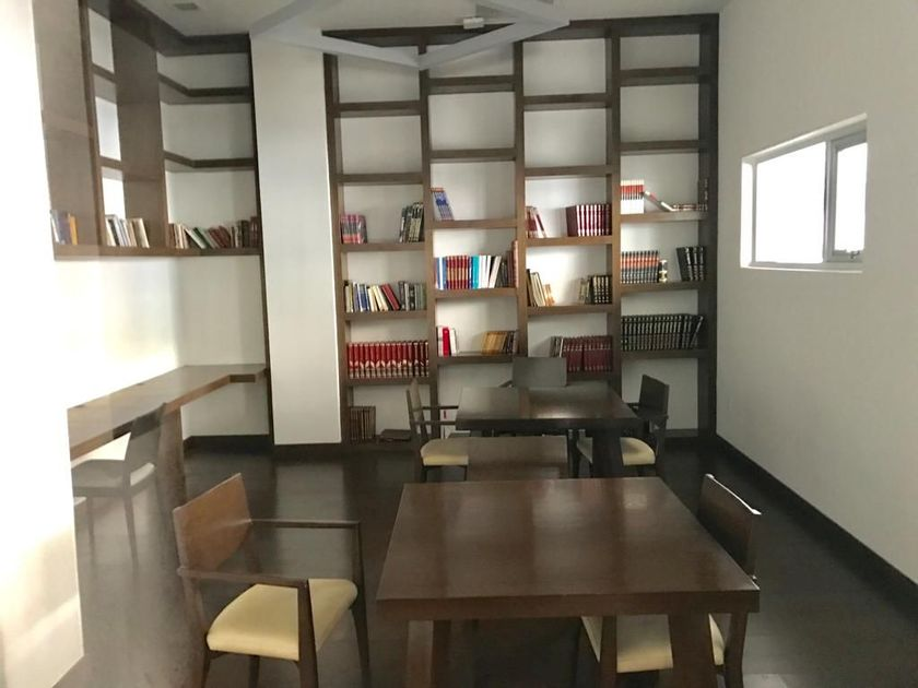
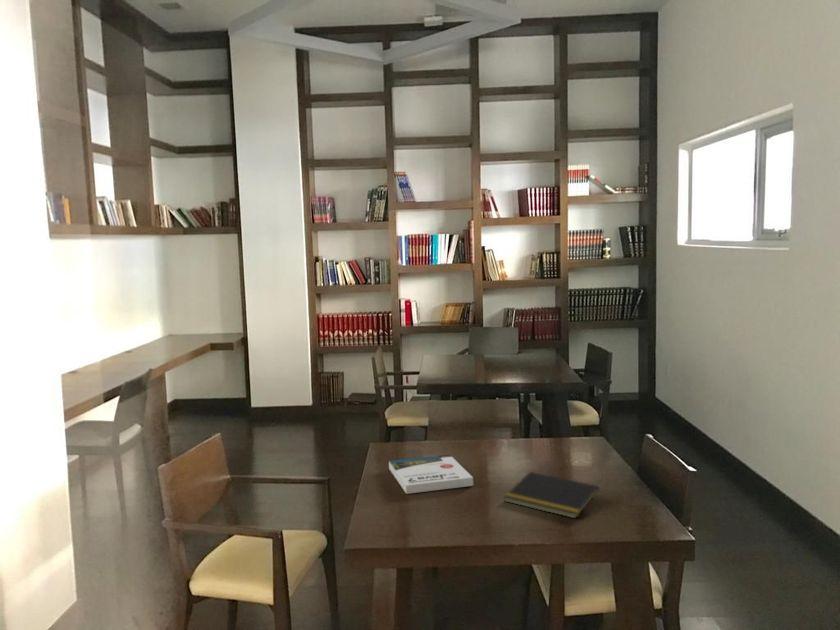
+ book [388,453,474,495]
+ notepad [503,471,600,520]
